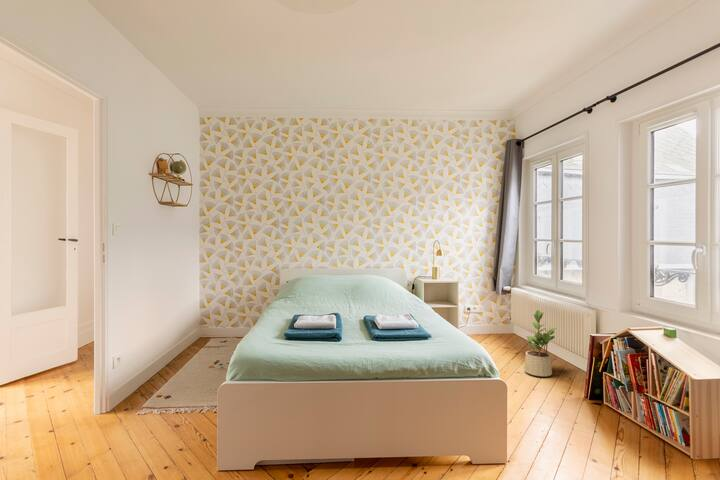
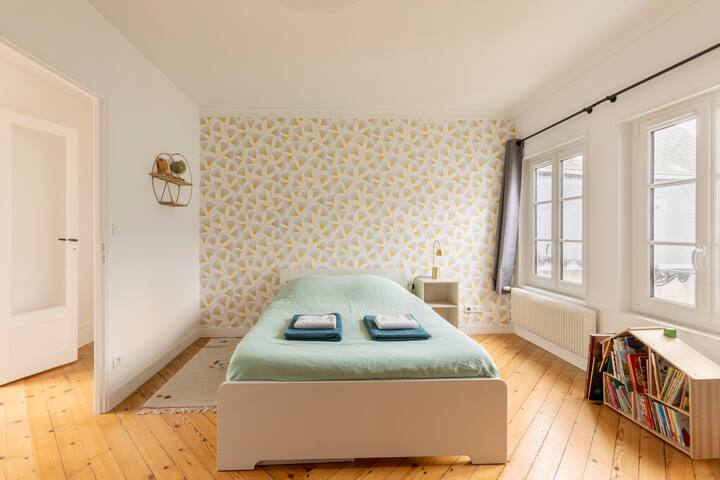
- potted plant [523,309,558,377]
